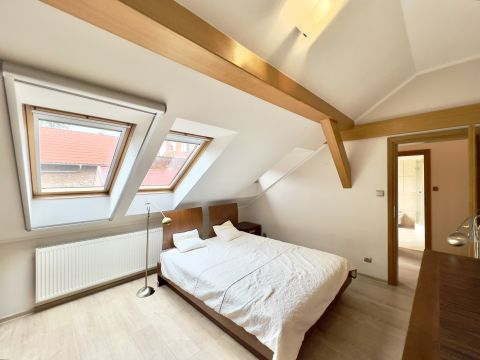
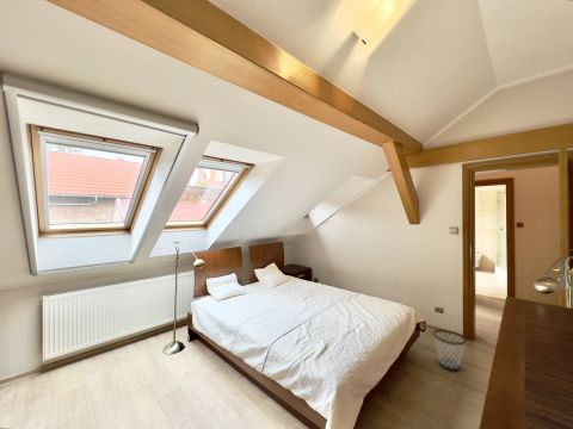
+ wastebasket [432,328,468,373]
